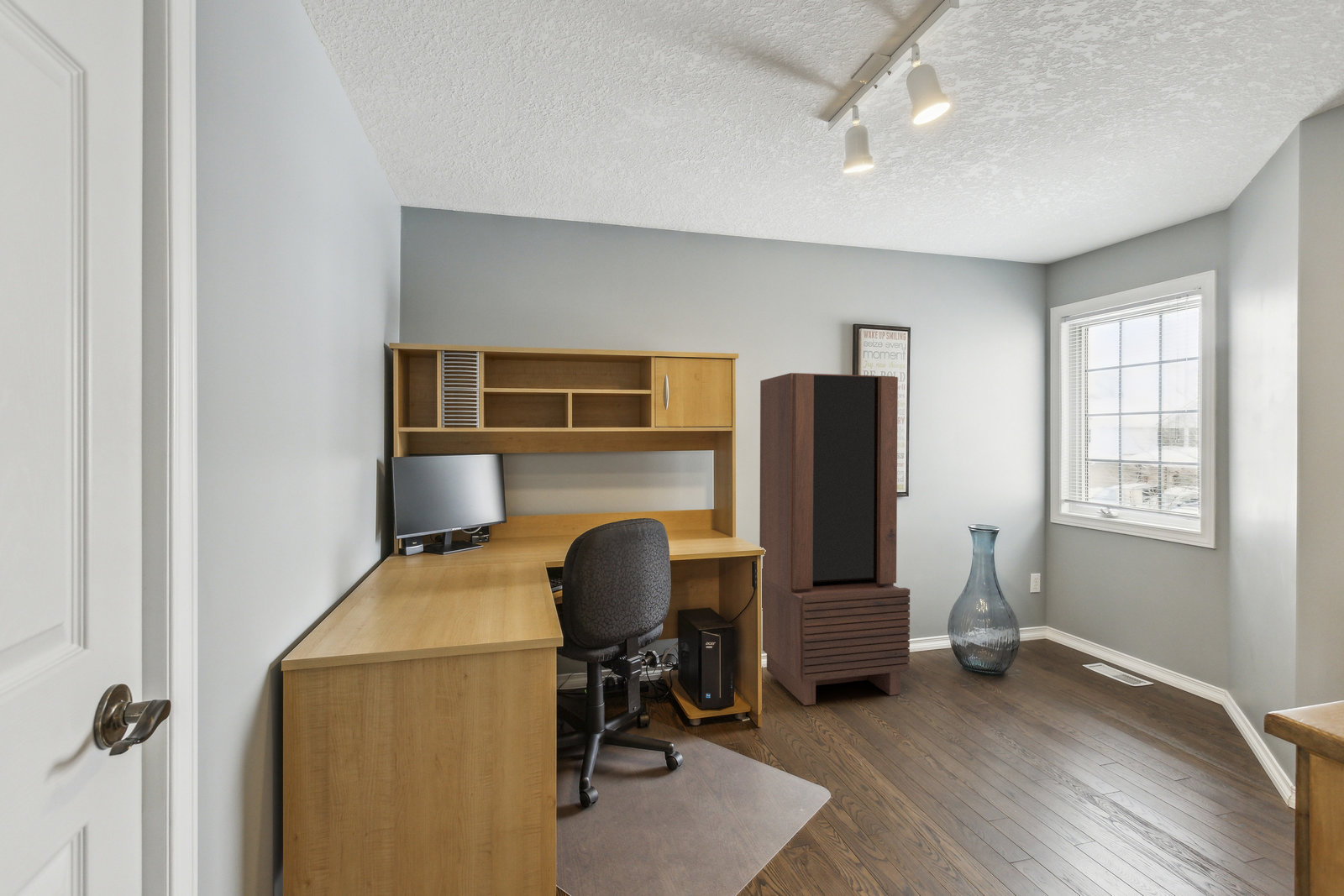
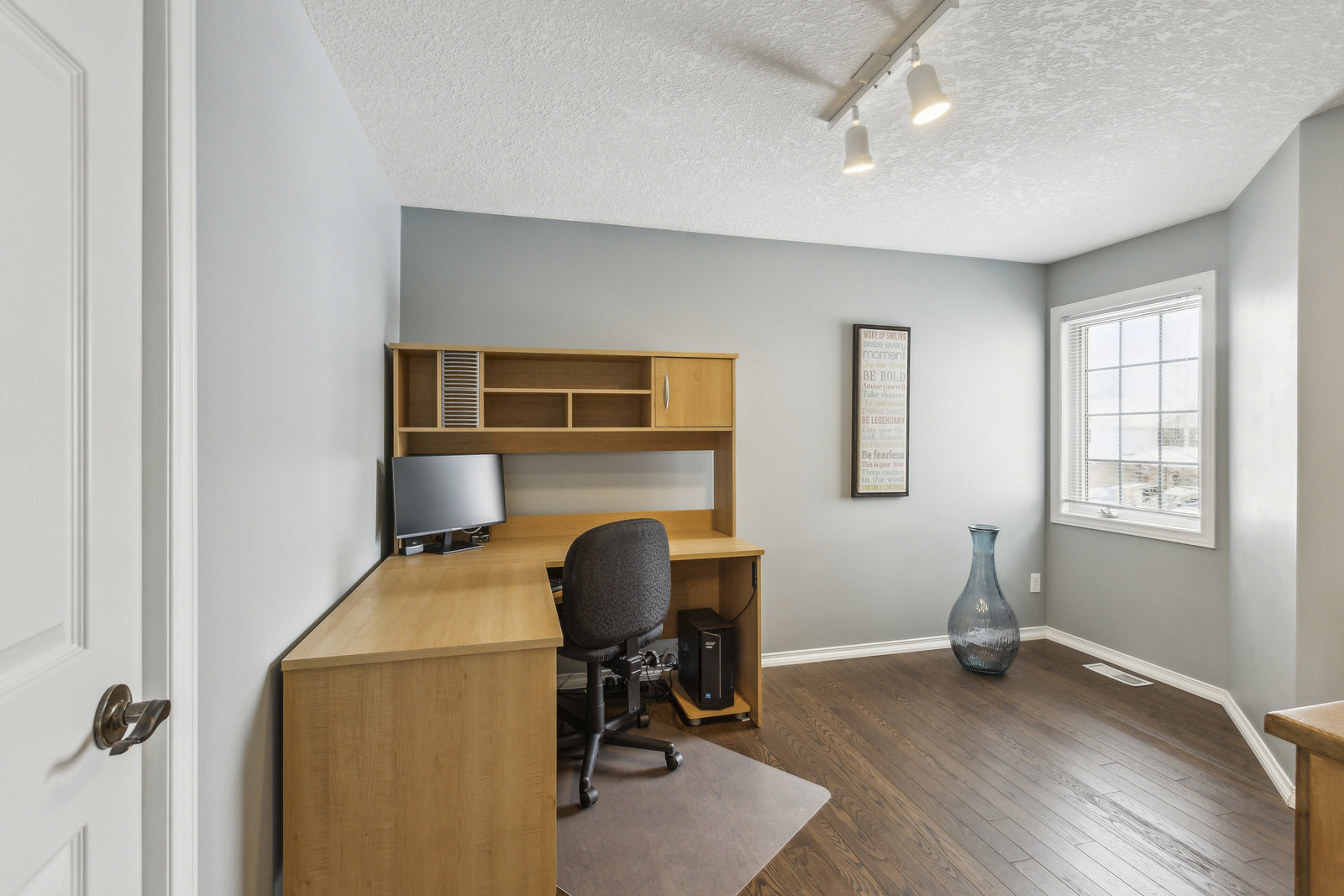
- bookcase [759,372,911,706]
